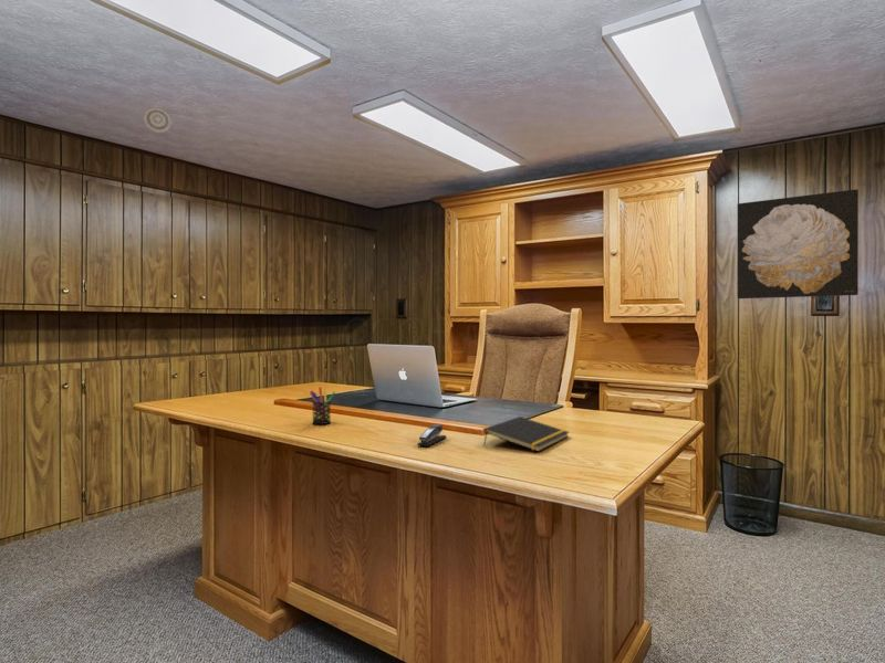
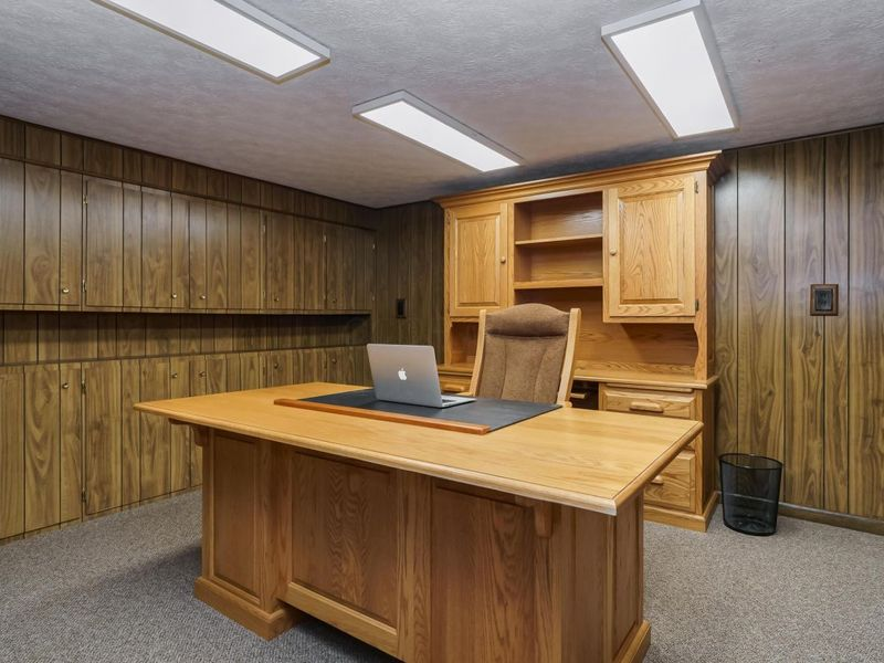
- wall art [737,188,860,299]
- stapler [417,423,447,448]
- pen holder [309,386,336,425]
- notepad [482,415,571,453]
- smoke detector [143,107,173,134]
